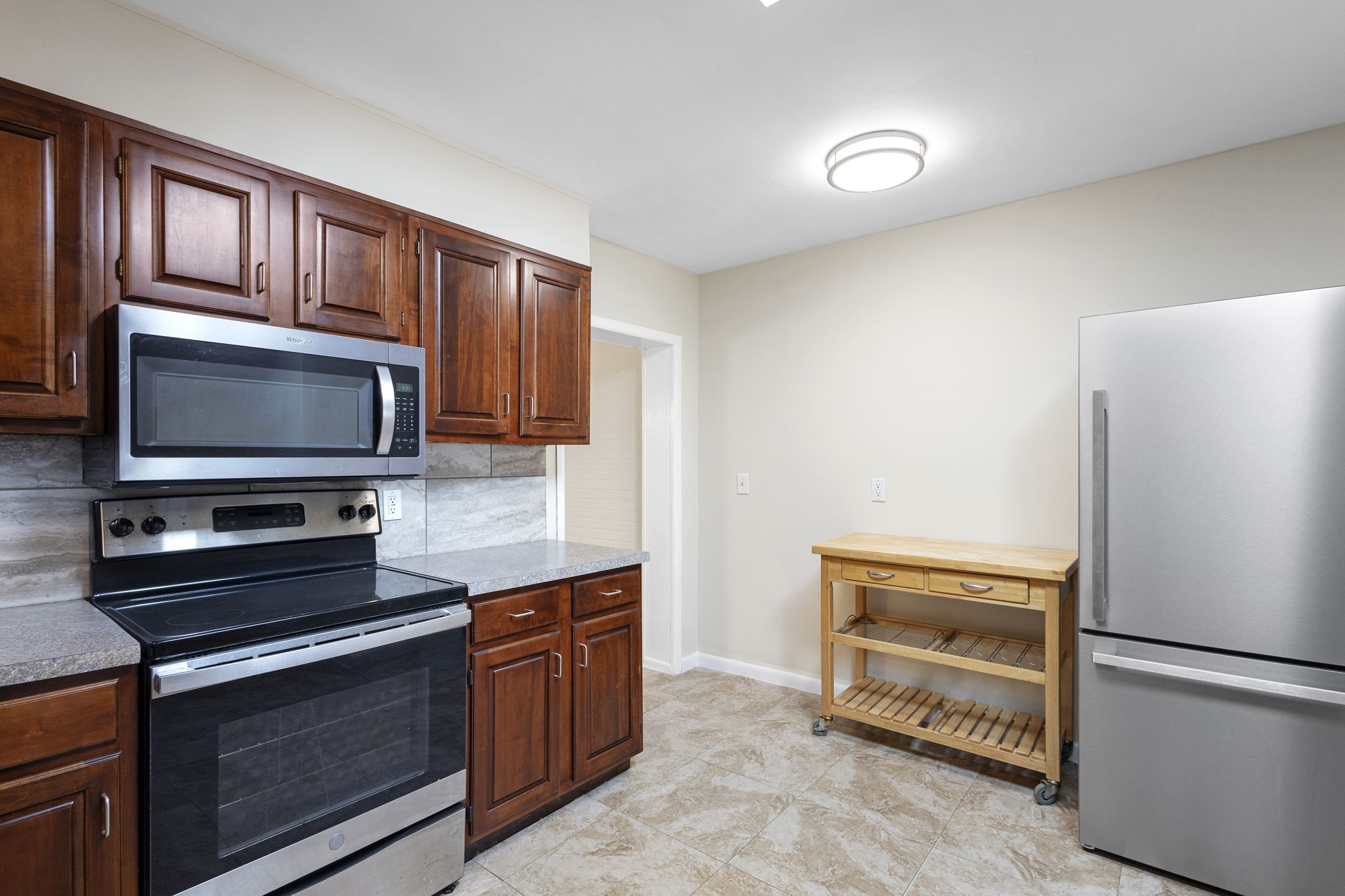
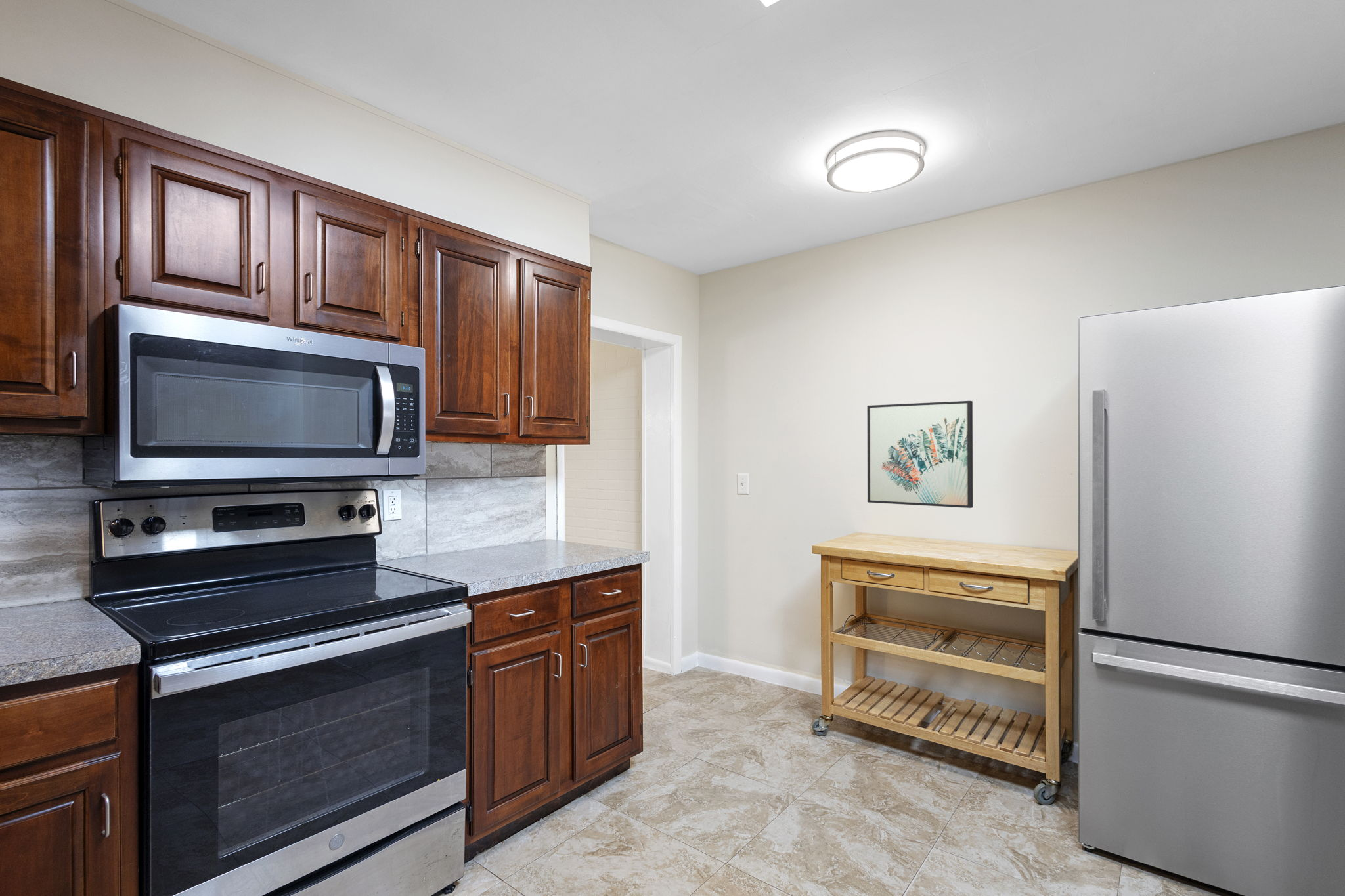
+ wall art [866,400,973,509]
